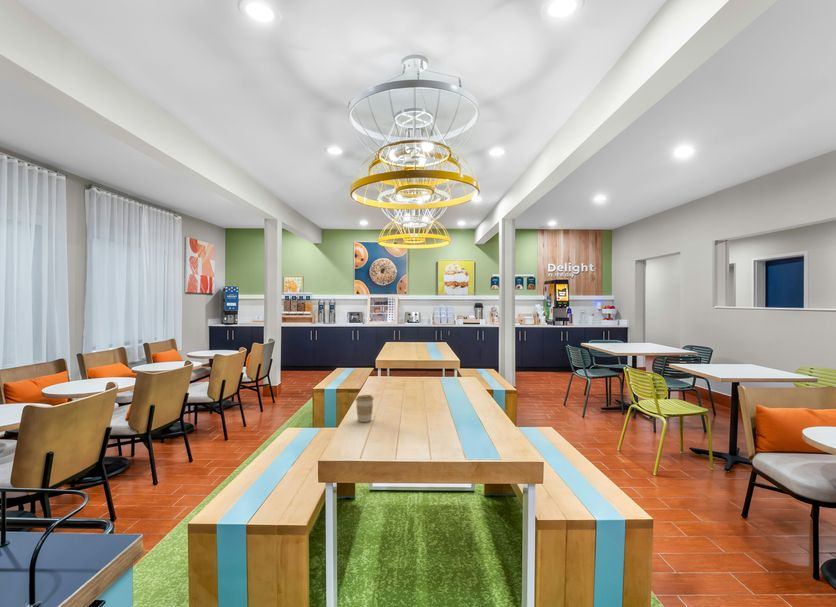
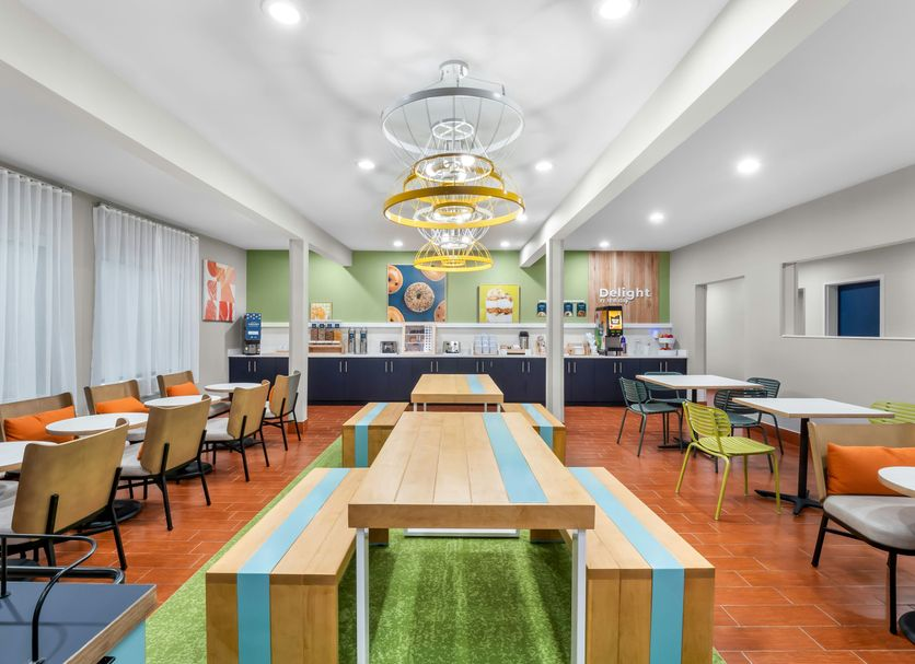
- coffee cup [355,394,375,423]
